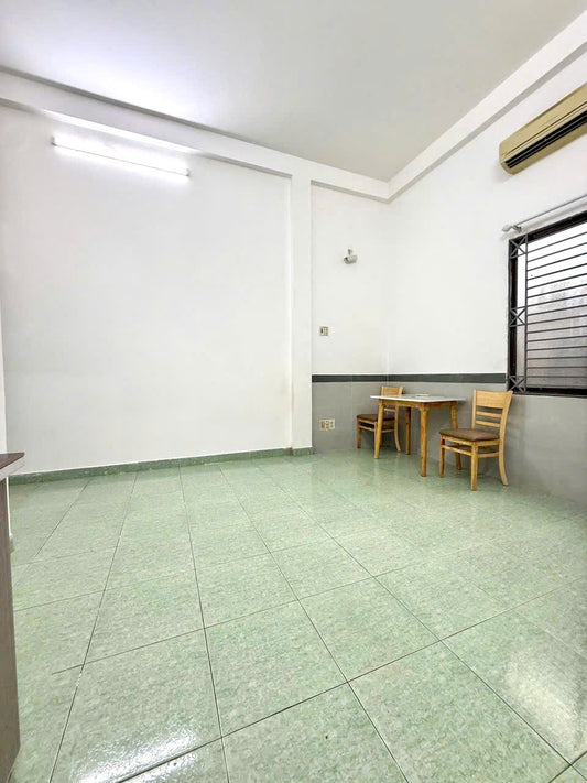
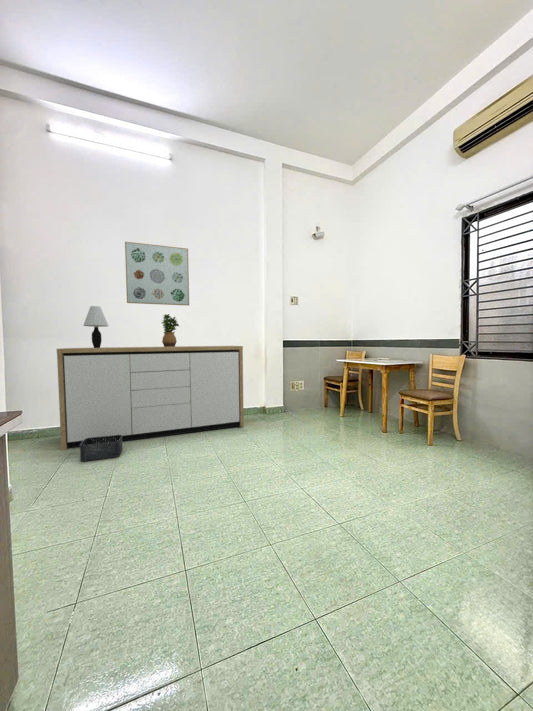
+ wall art [124,241,190,307]
+ potted plant [161,313,180,347]
+ storage bin [79,435,123,462]
+ table lamp [82,305,109,348]
+ sideboard [56,345,245,451]
